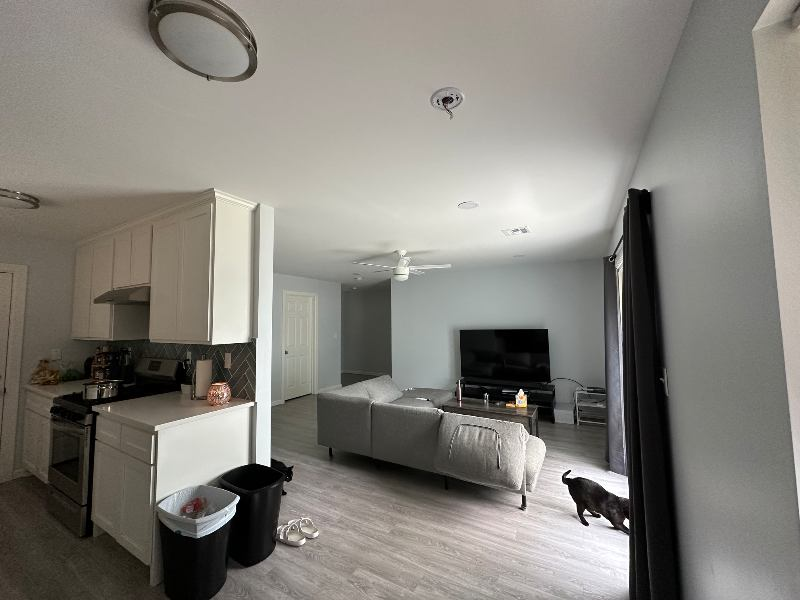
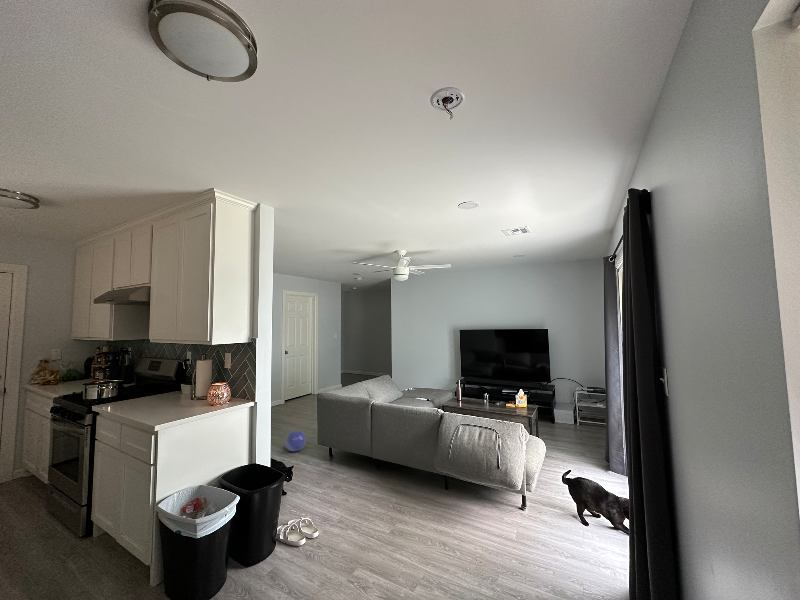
+ ball [285,430,307,453]
